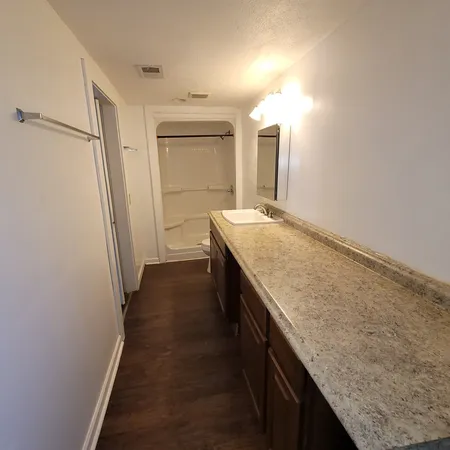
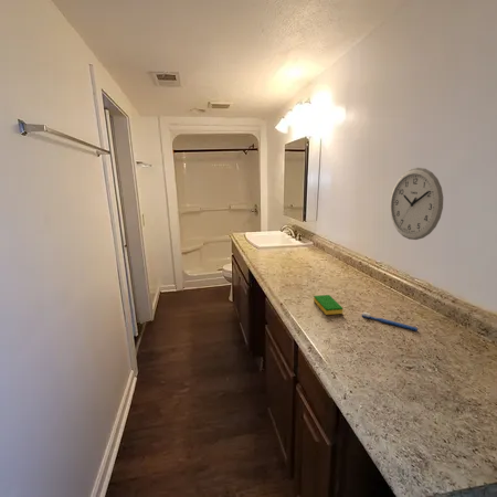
+ toothbrush [361,311,419,332]
+ dish sponge [313,294,345,316]
+ wall clock [389,167,444,241]
